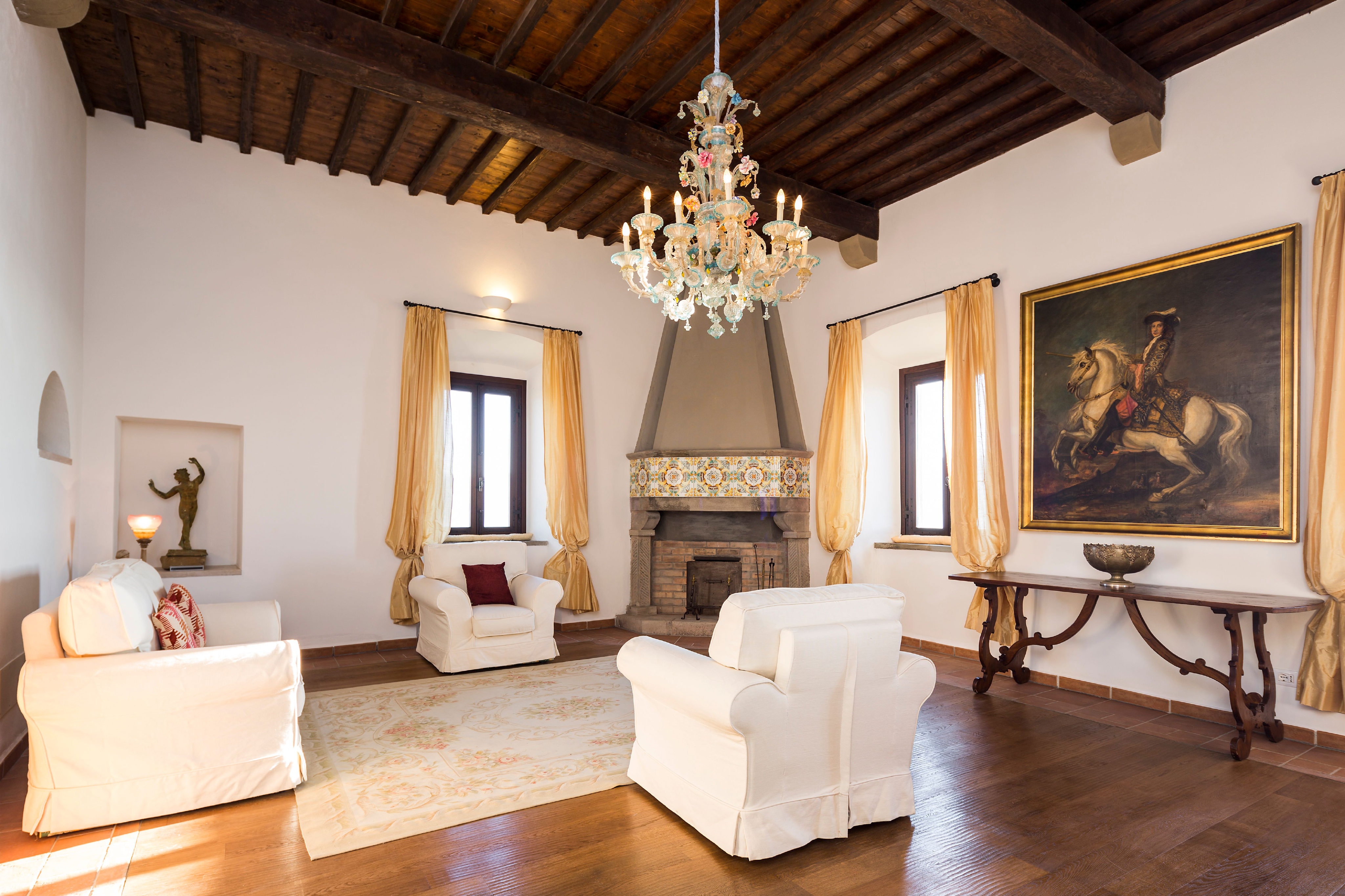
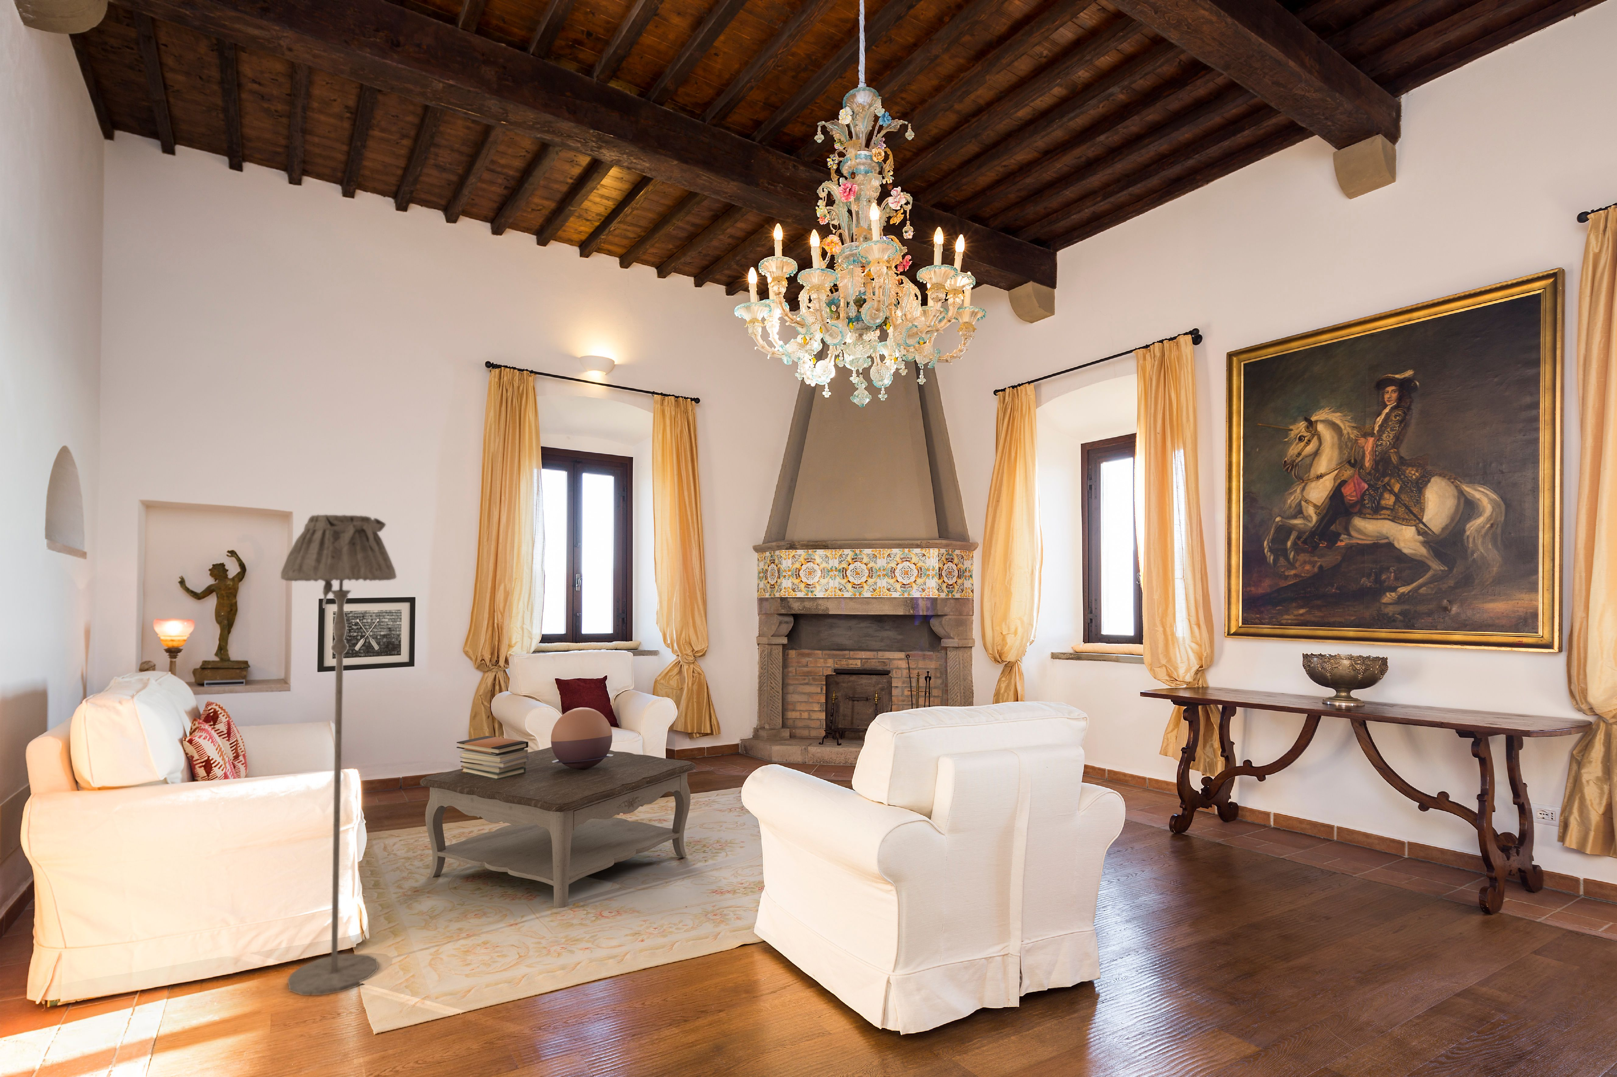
+ wall art [317,596,416,673]
+ floor lamp [280,514,397,995]
+ coffee table [420,746,696,909]
+ decorative bowl [551,707,613,769]
+ book stack [457,736,529,780]
